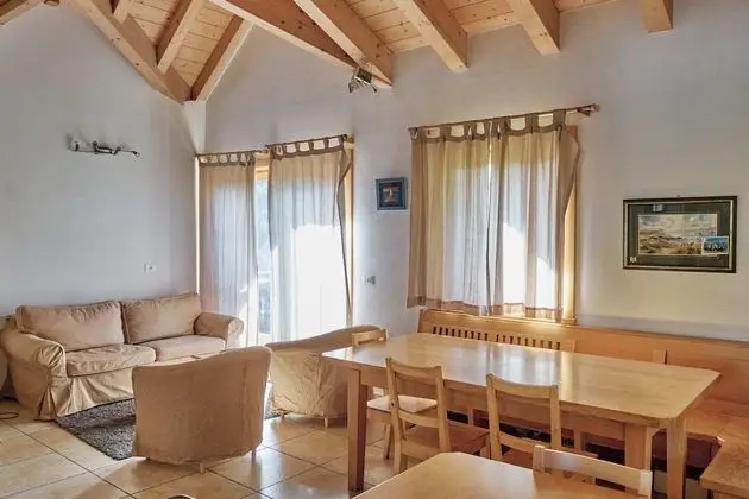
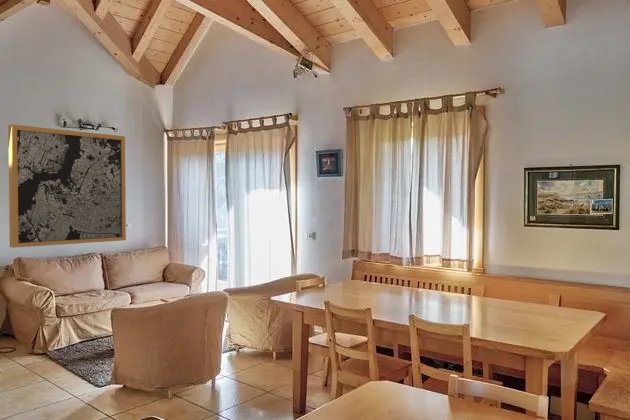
+ wall art [7,124,127,249]
